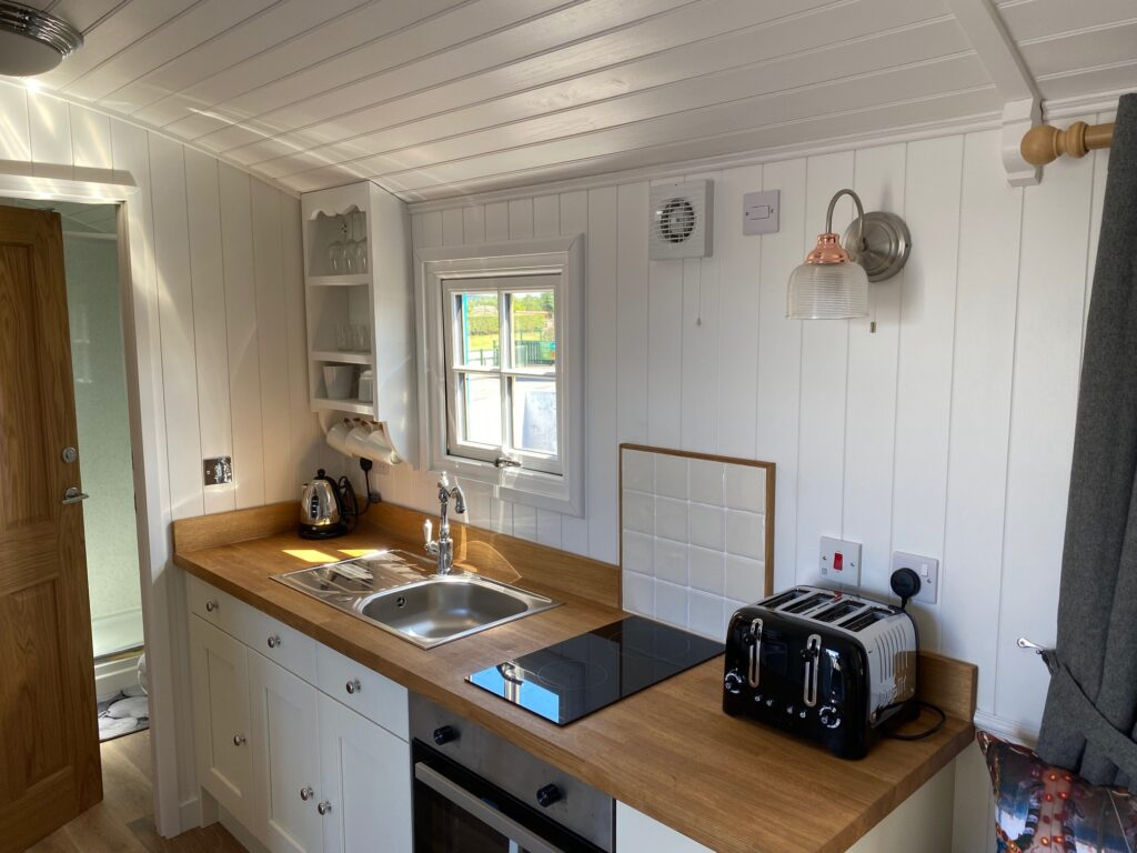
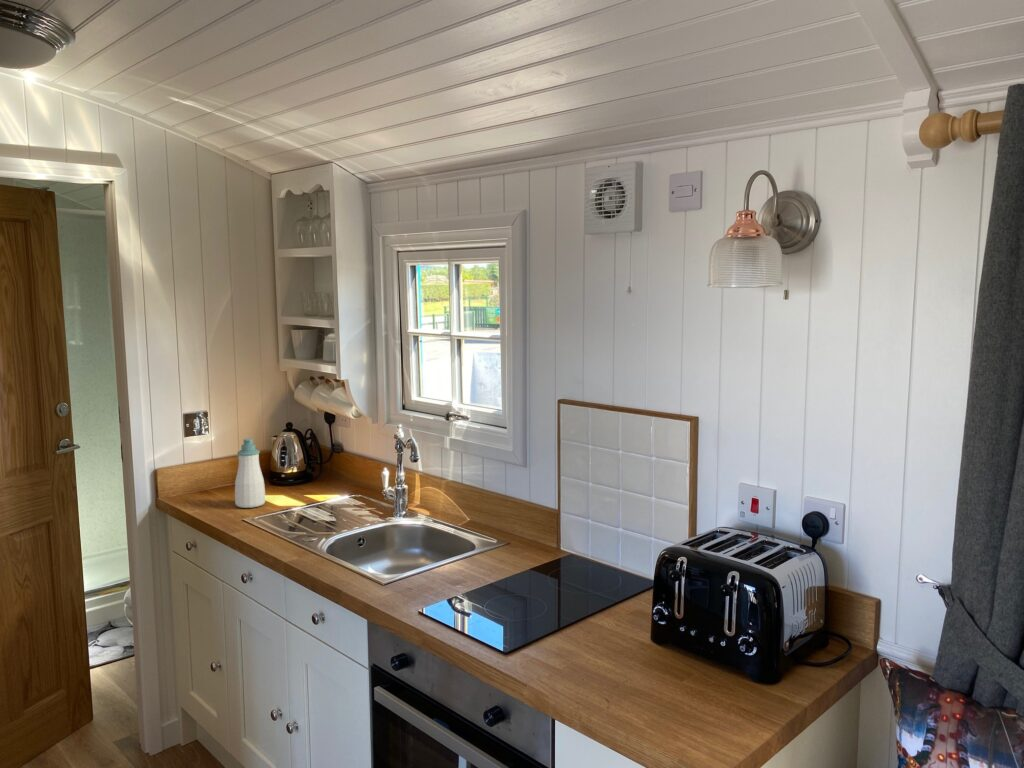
+ soap bottle [234,437,266,509]
